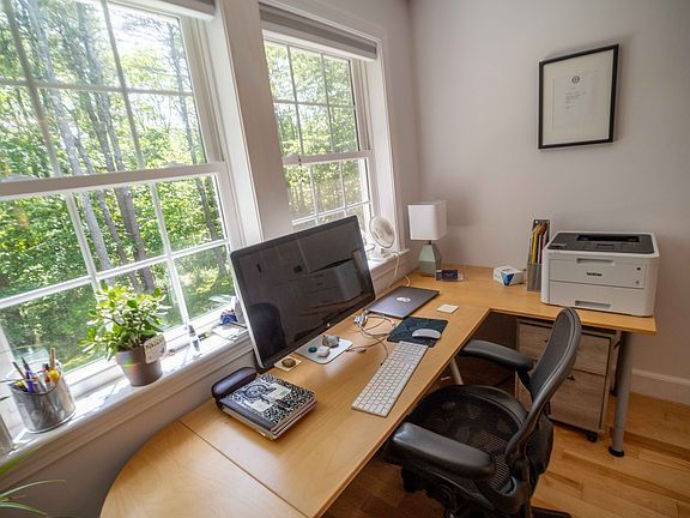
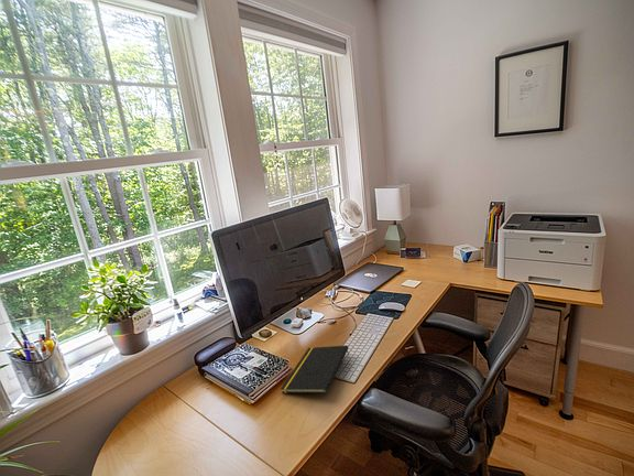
+ notepad [280,345,350,394]
